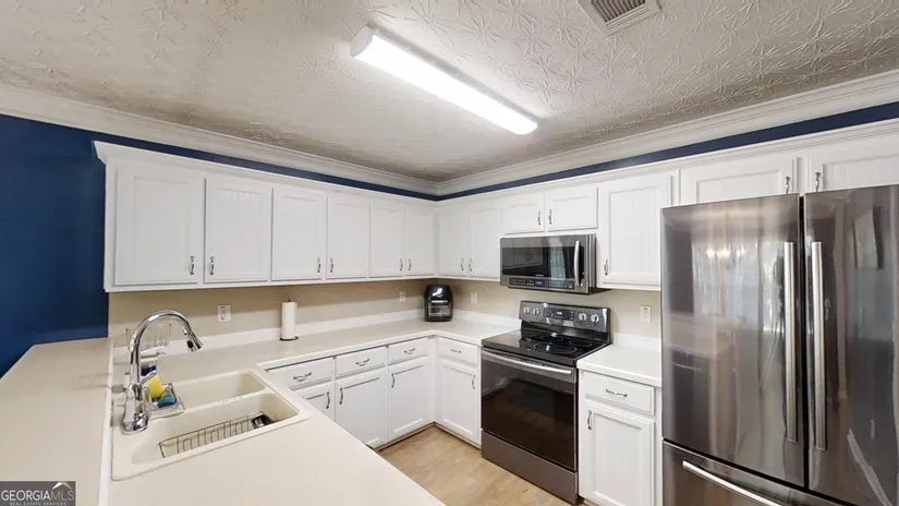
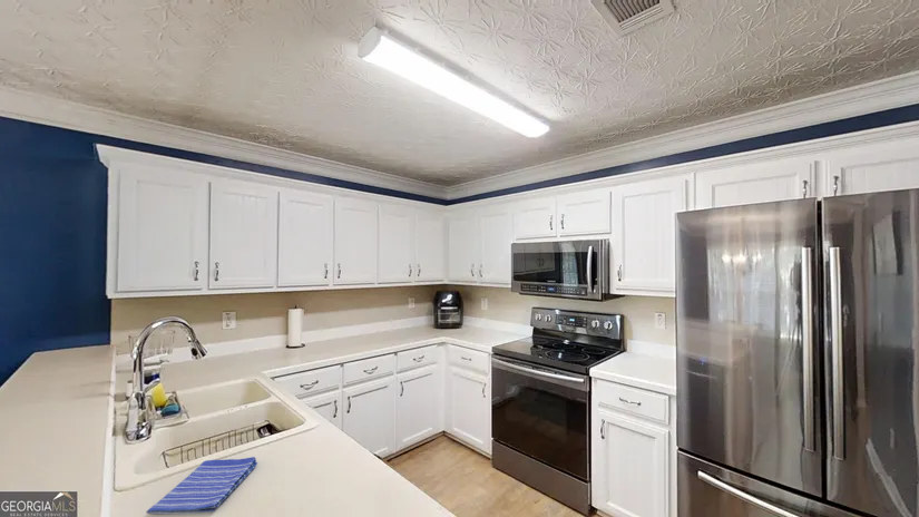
+ dish towel [145,456,258,516]
